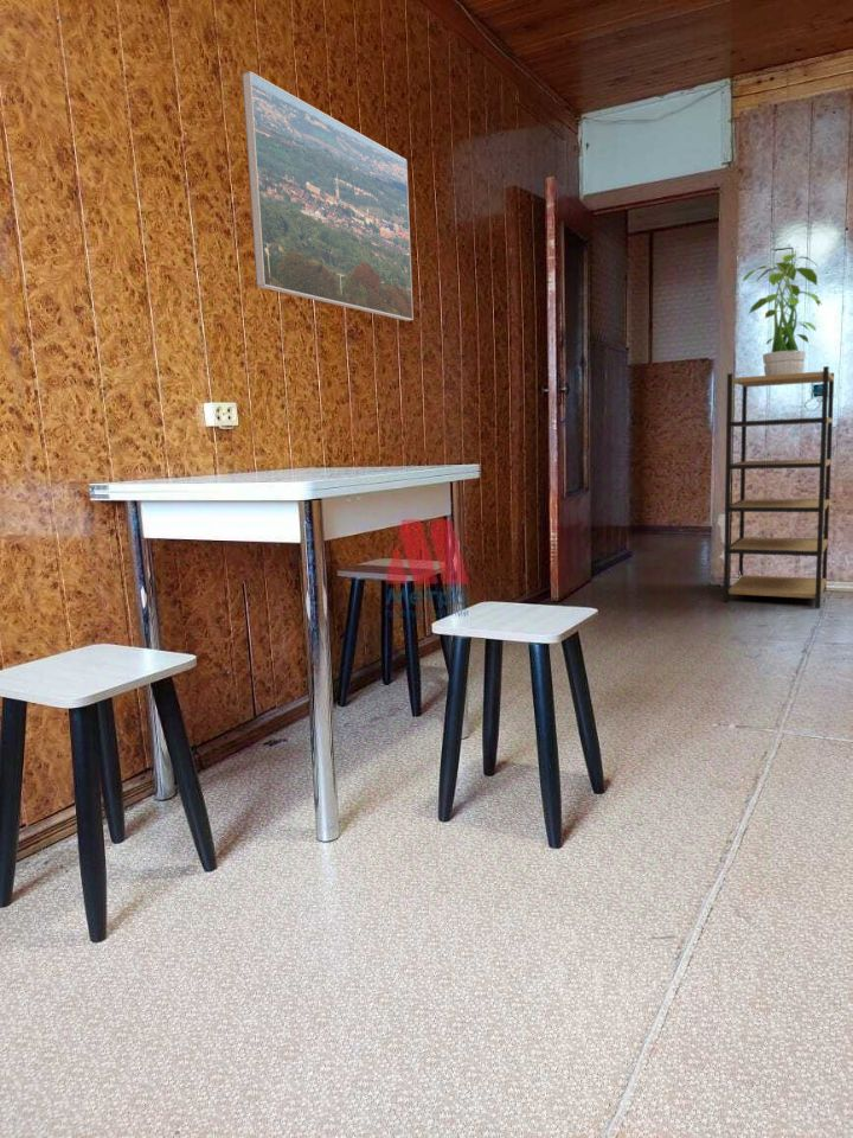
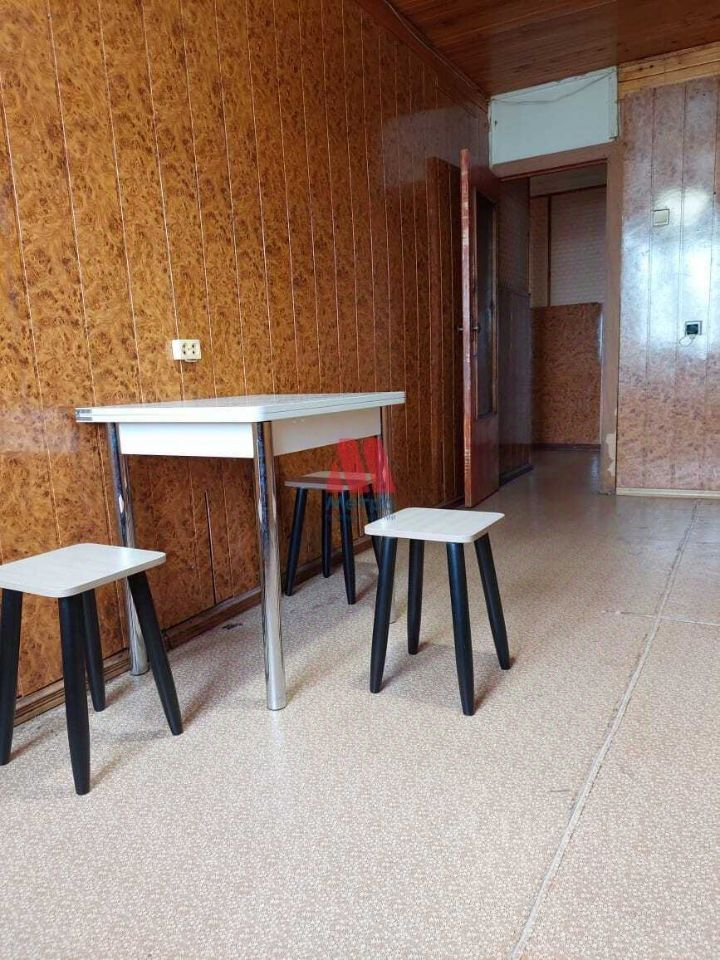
- shelving unit [723,365,835,609]
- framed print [240,70,415,321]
- potted plant [740,250,822,376]
